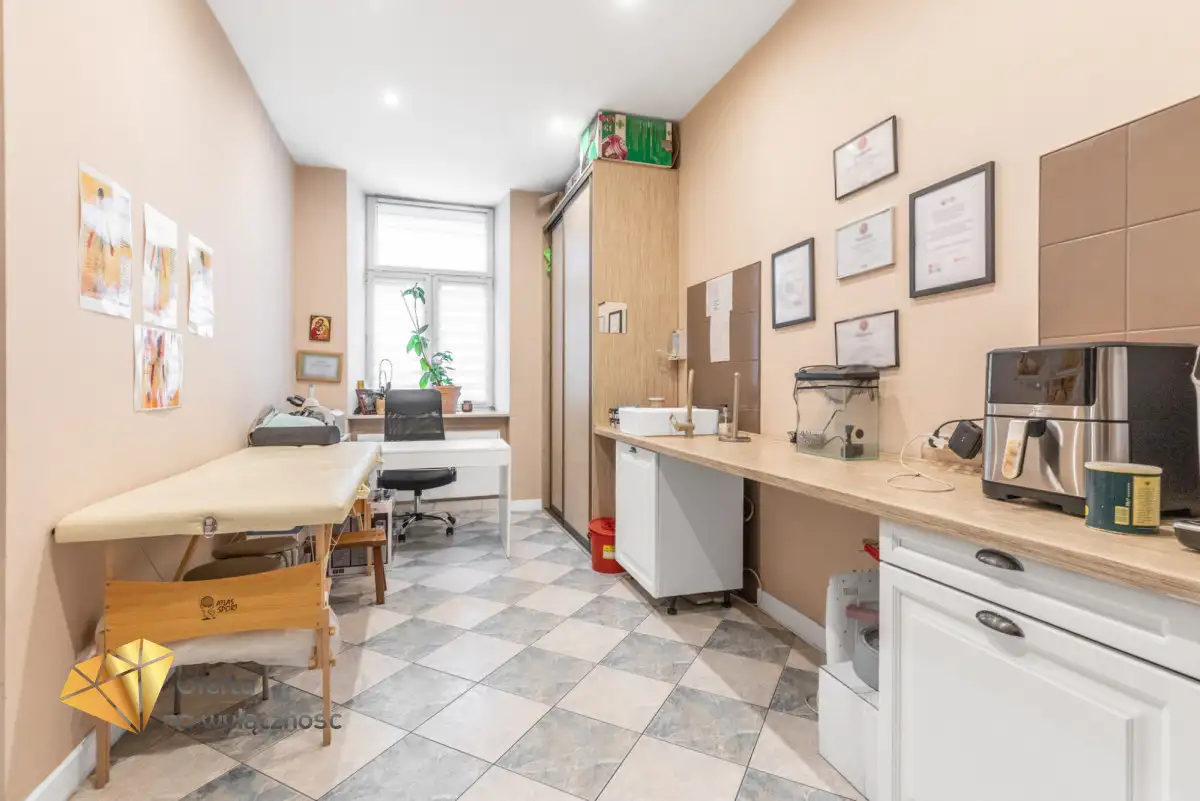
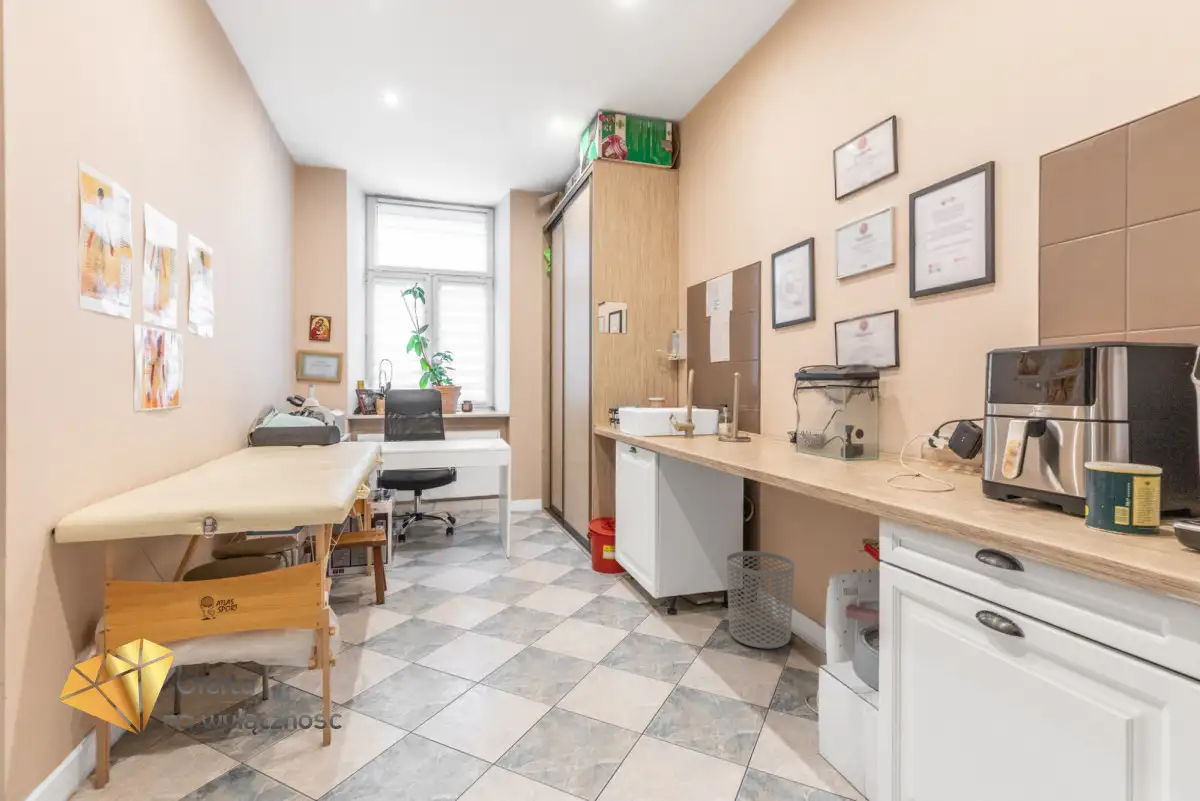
+ waste bin [726,550,795,650]
